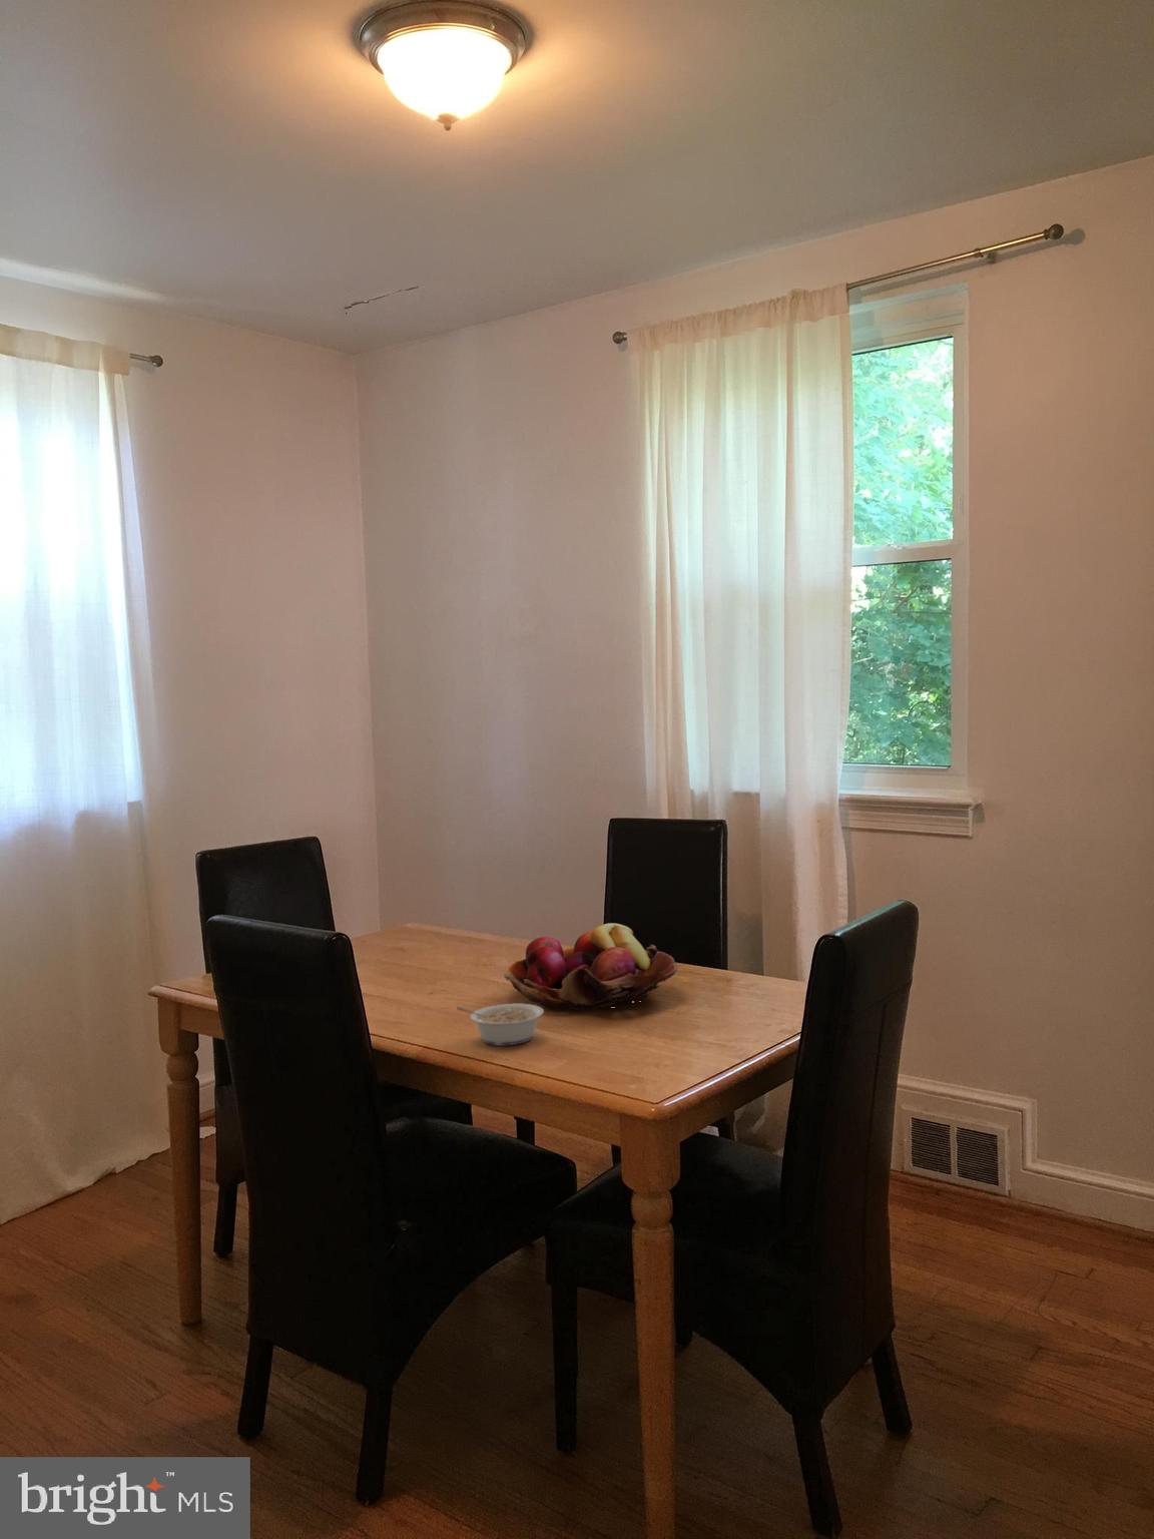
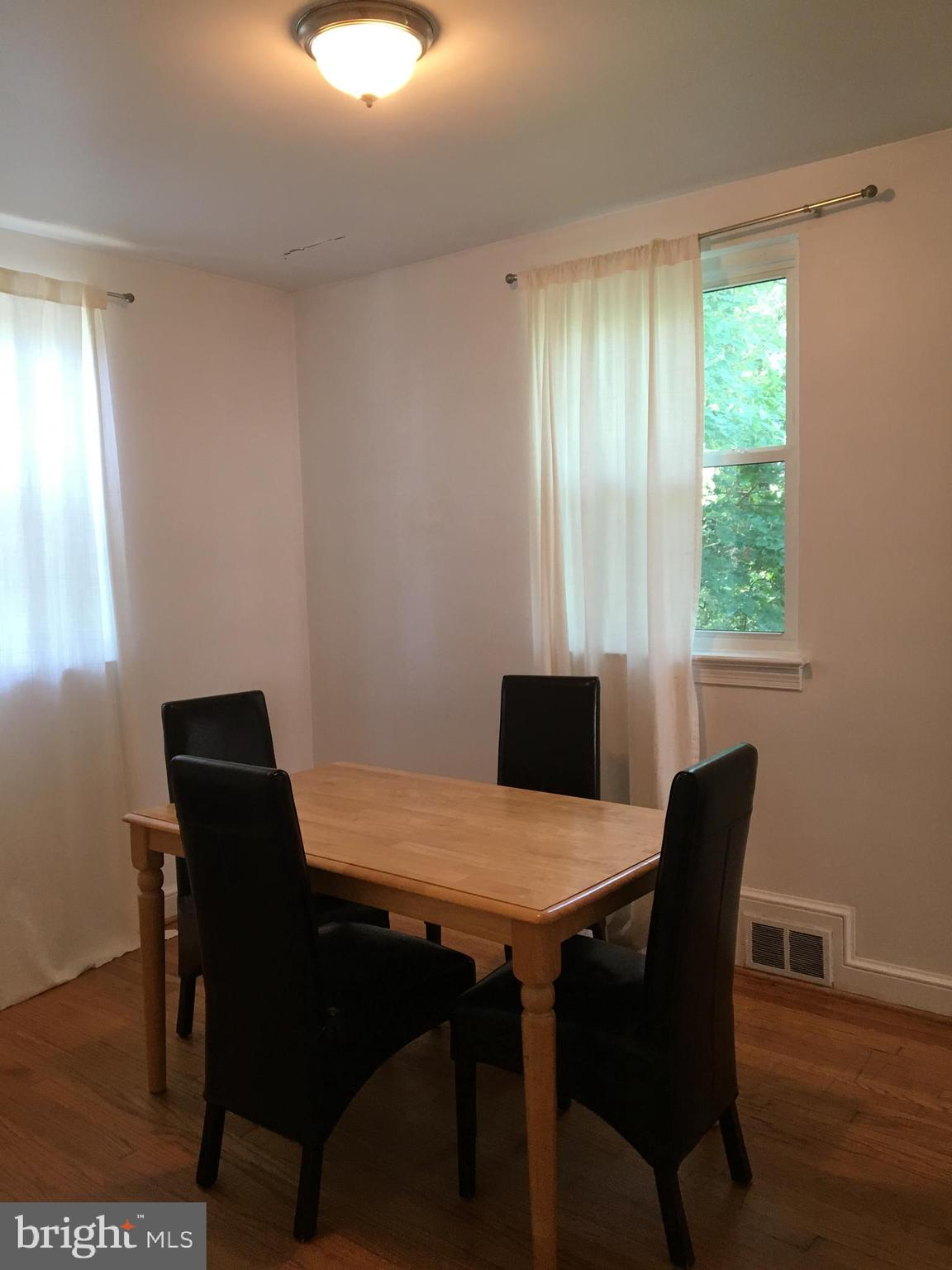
- legume [456,1003,545,1046]
- fruit basket [503,922,678,1012]
